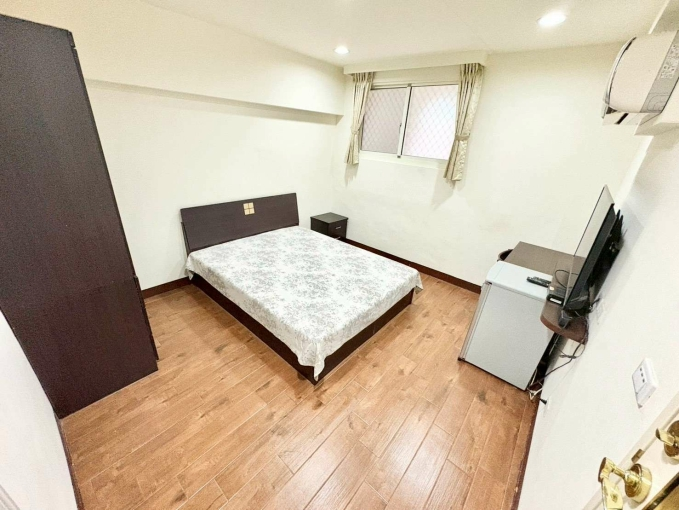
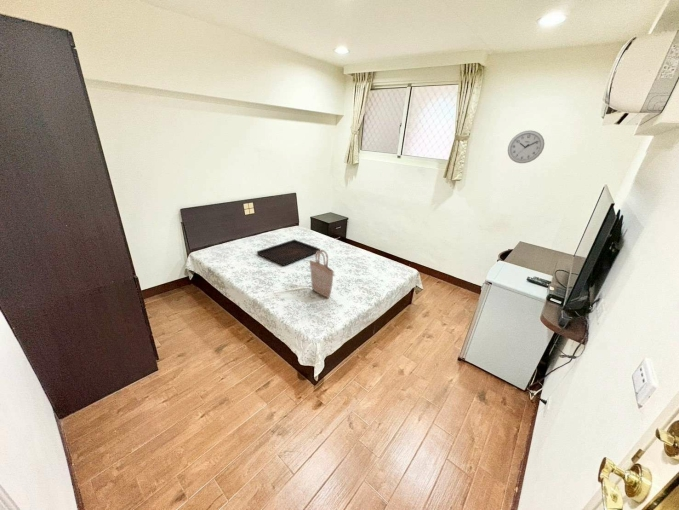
+ wall clock [507,129,545,164]
+ serving tray [256,239,321,267]
+ shopping bag [308,249,335,299]
